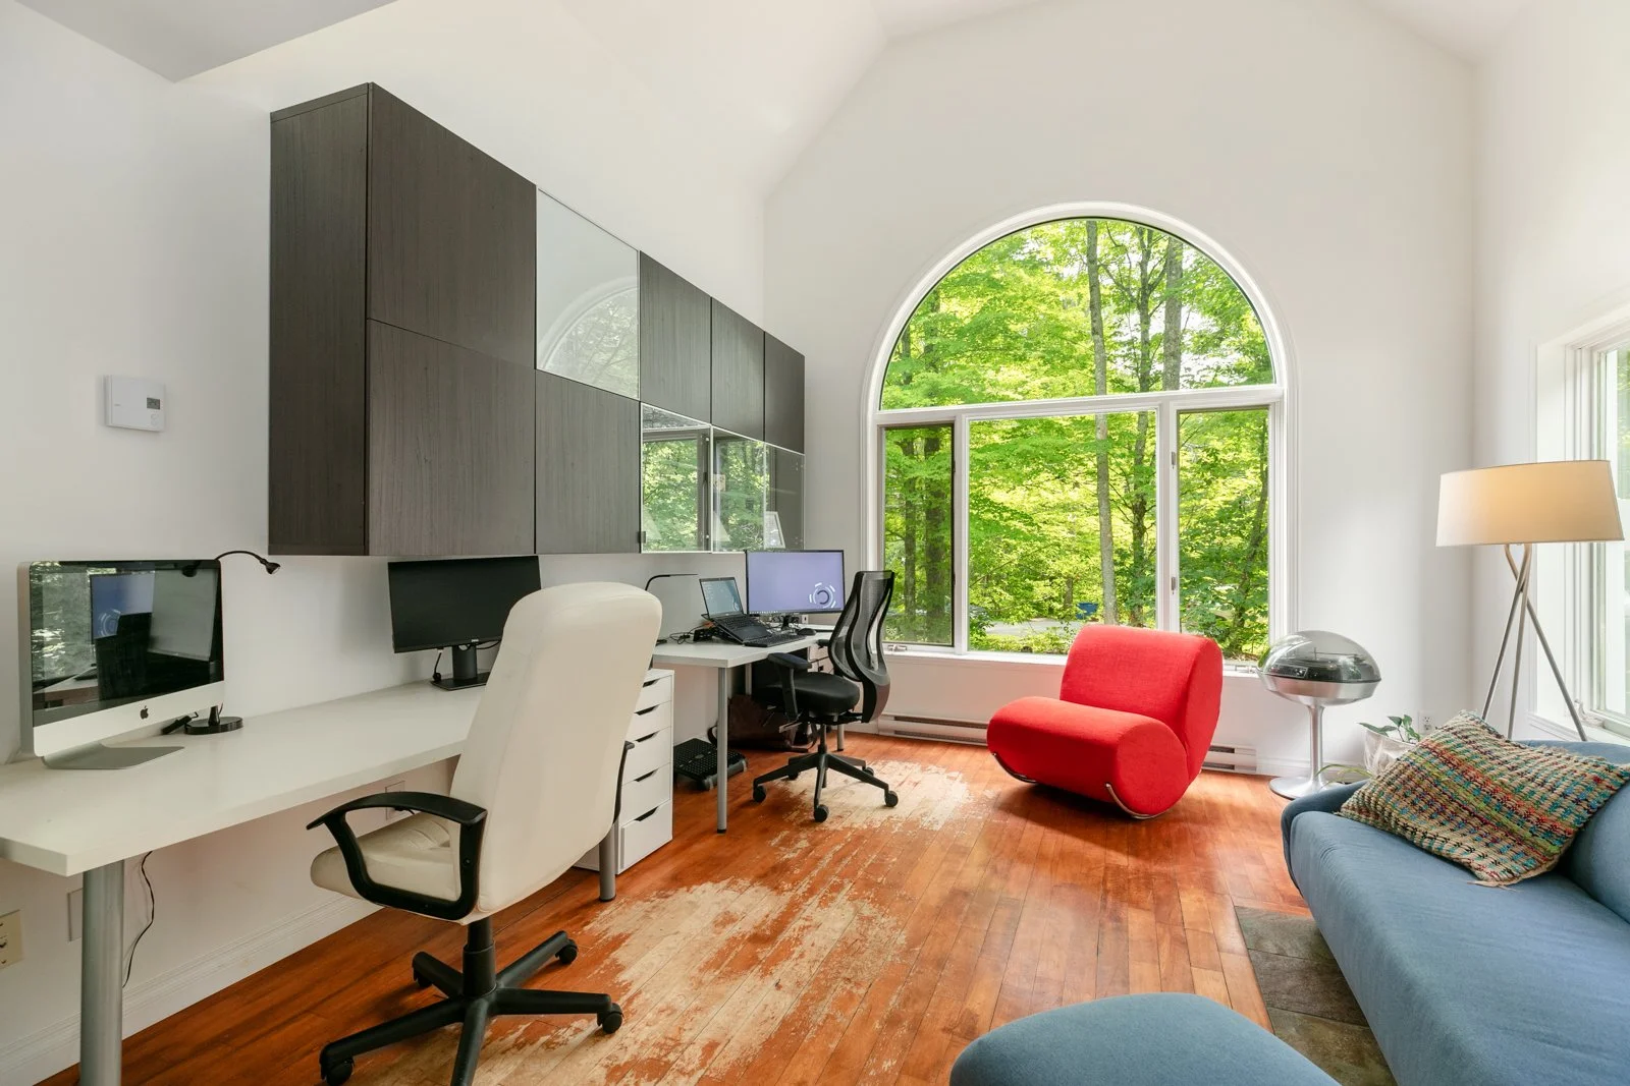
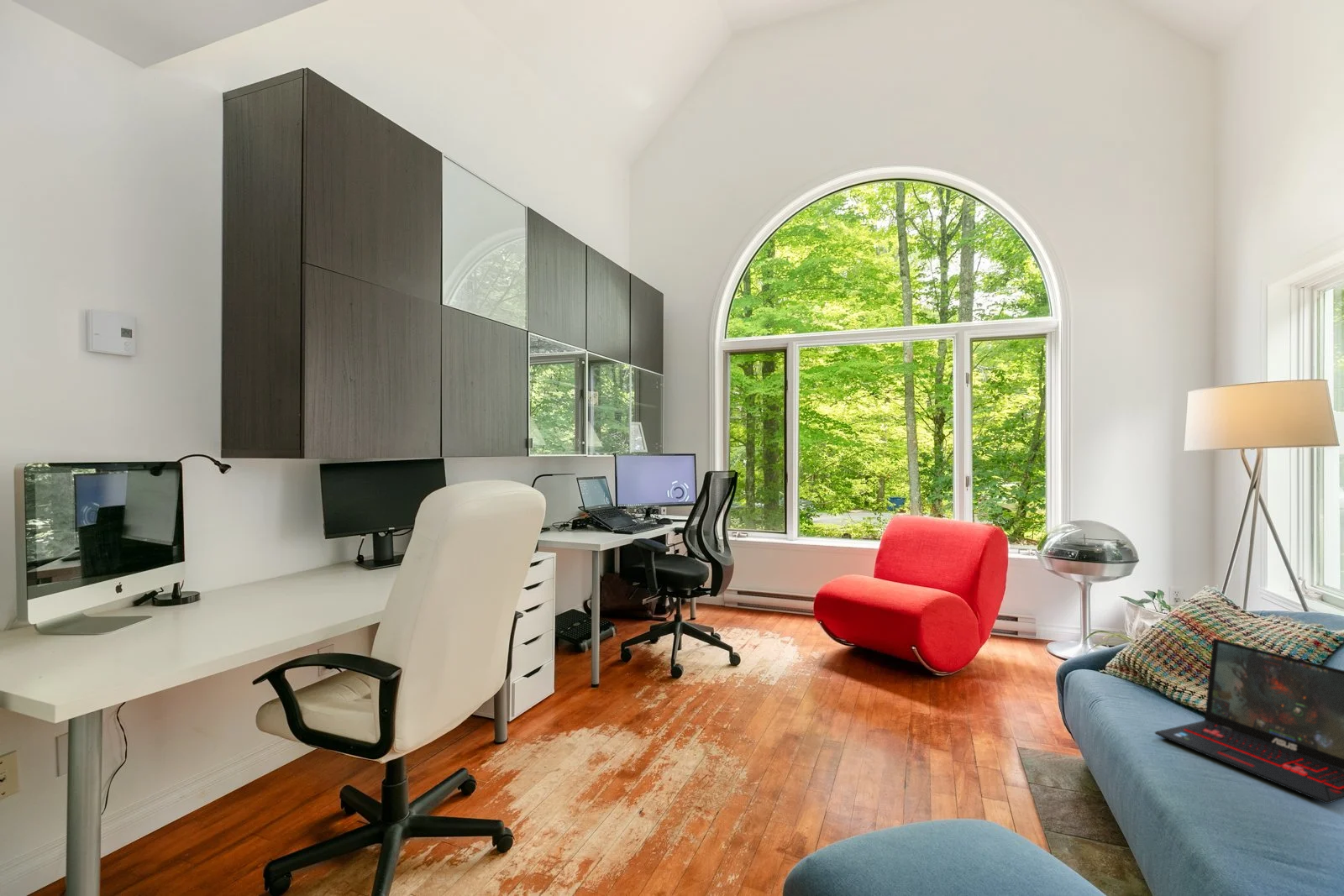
+ laptop [1154,637,1344,804]
